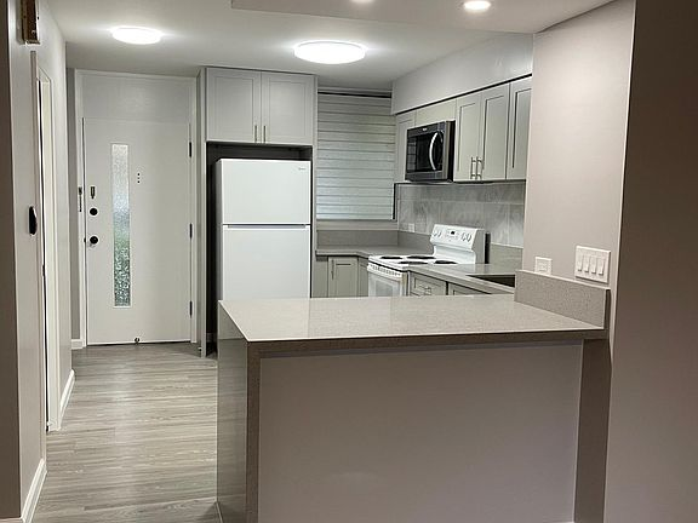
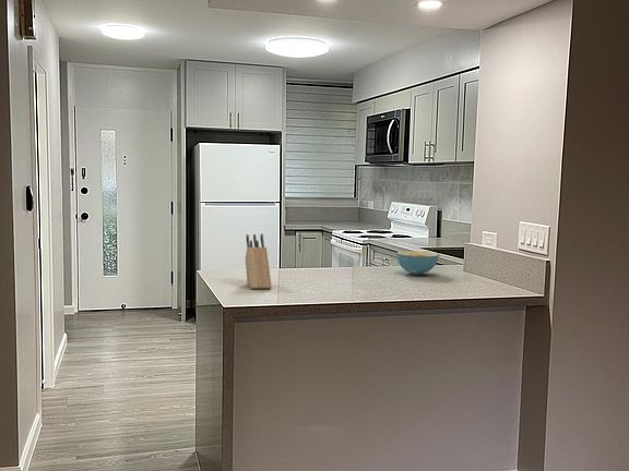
+ cereal bowl [395,250,440,276]
+ knife block [245,233,273,290]
